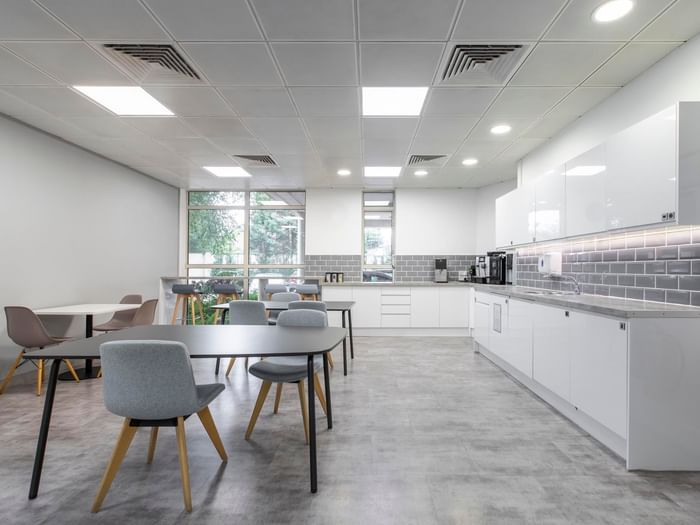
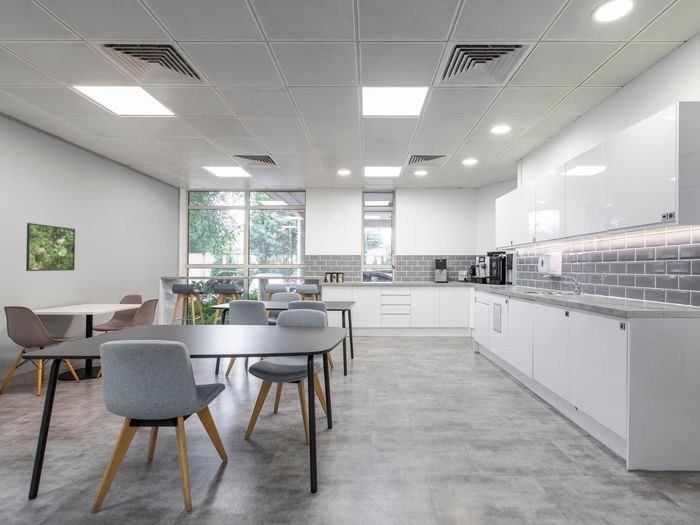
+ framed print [25,222,76,272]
